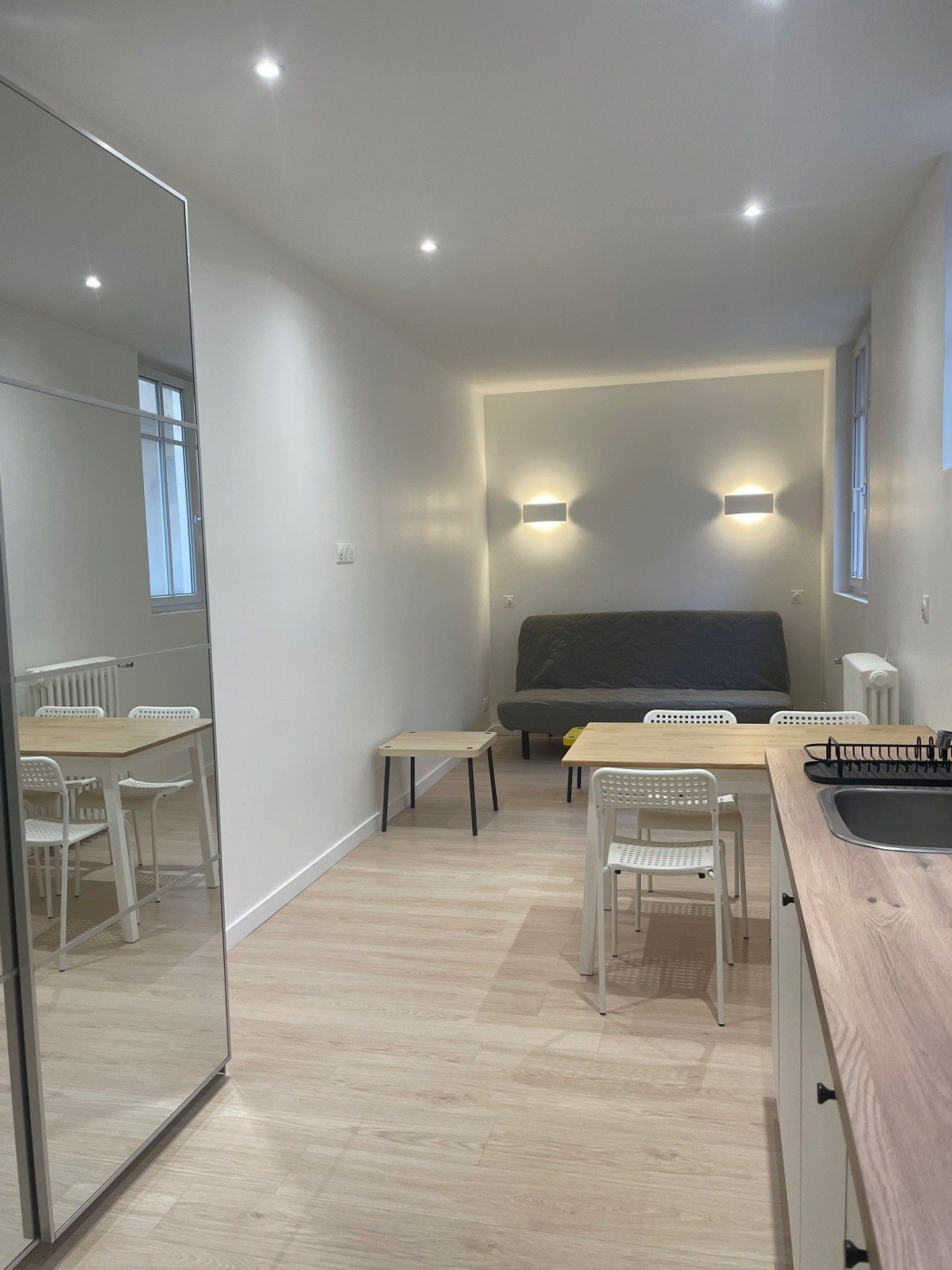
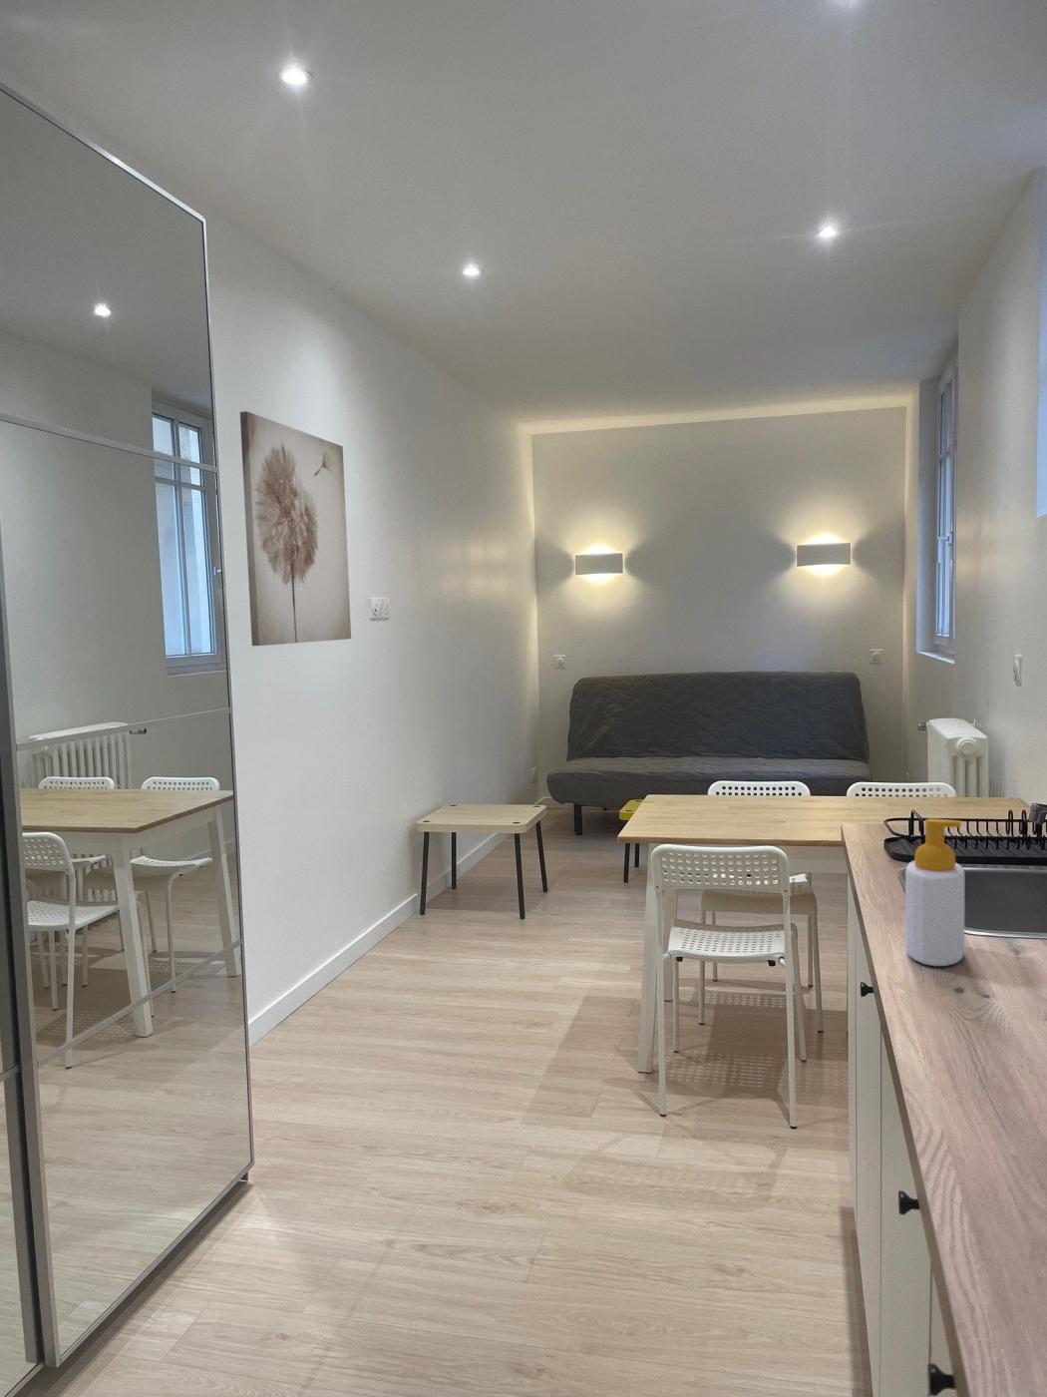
+ soap bottle [904,817,966,967]
+ wall art [240,410,352,647]
